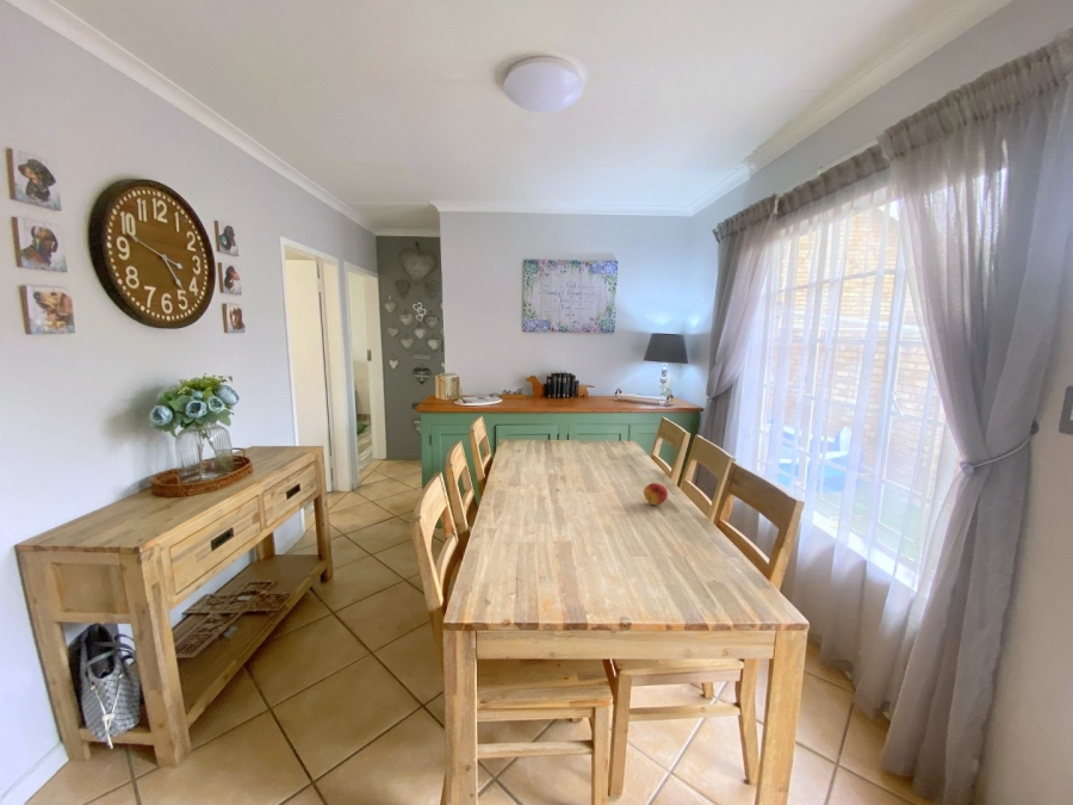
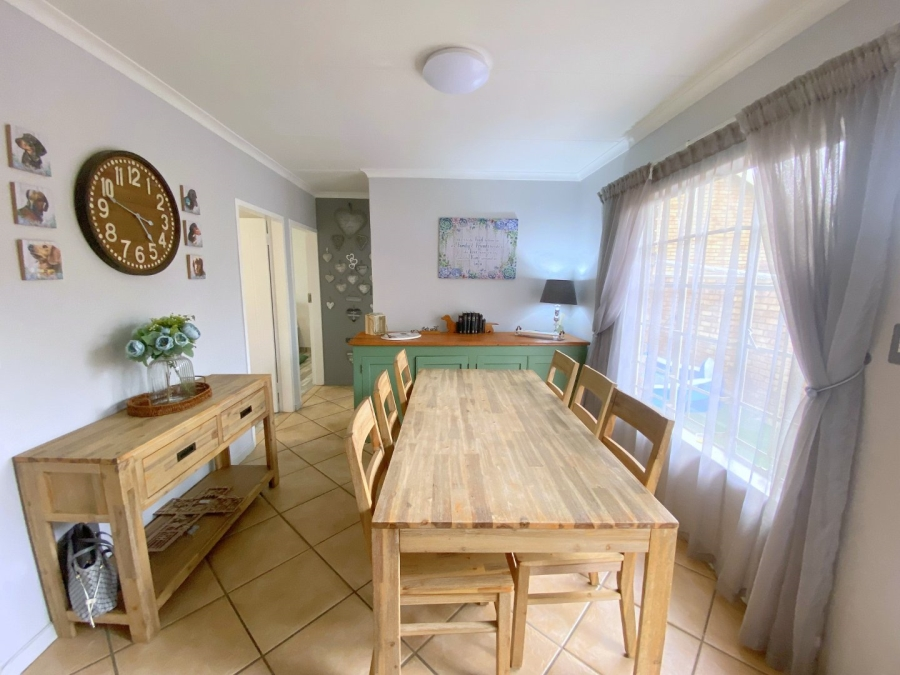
- fruit [643,482,669,506]
